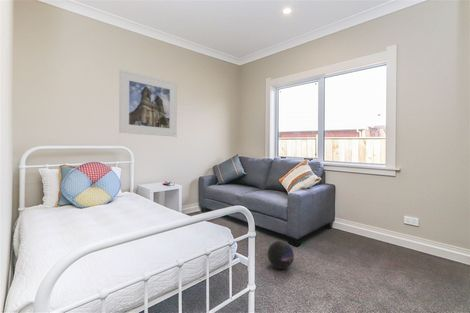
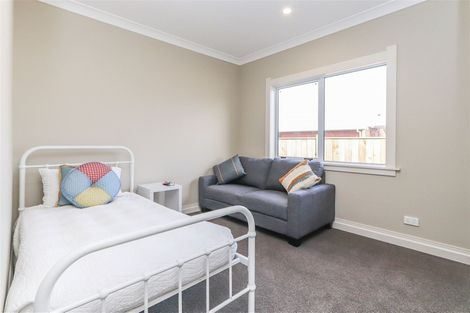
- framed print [118,69,178,138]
- ball [267,240,295,270]
